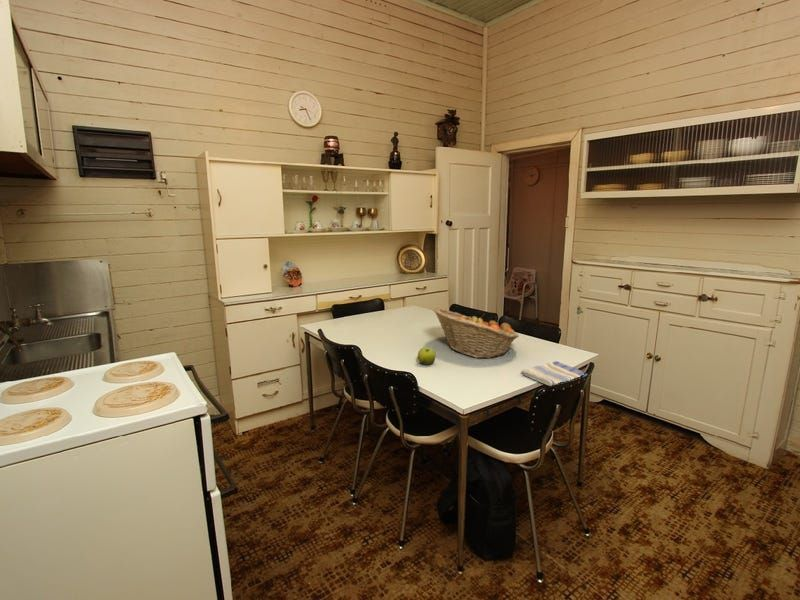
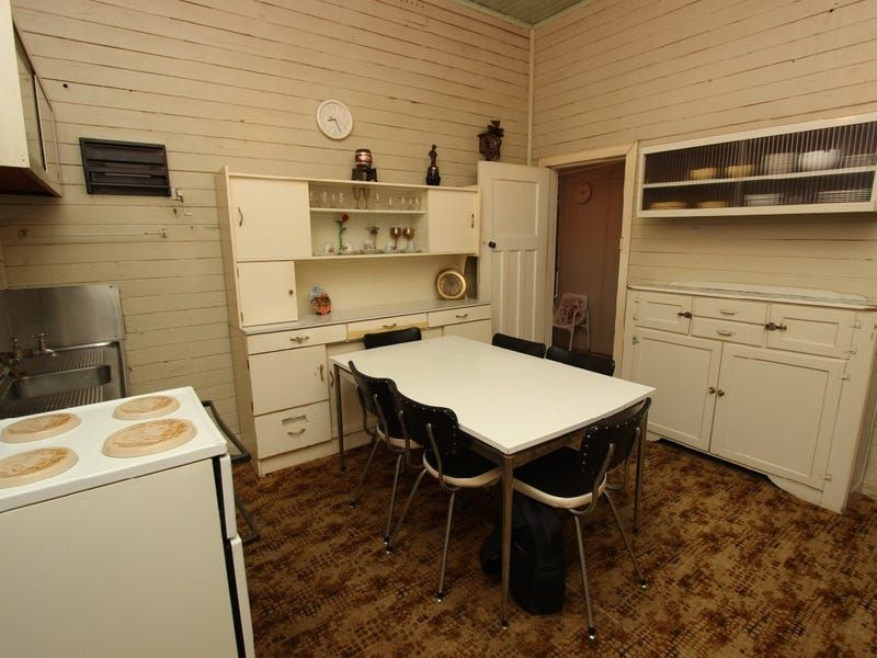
- dish towel [520,360,589,387]
- fruit [417,346,437,366]
- fruit basket [433,307,520,359]
